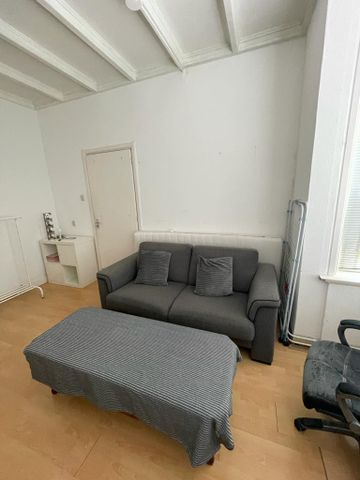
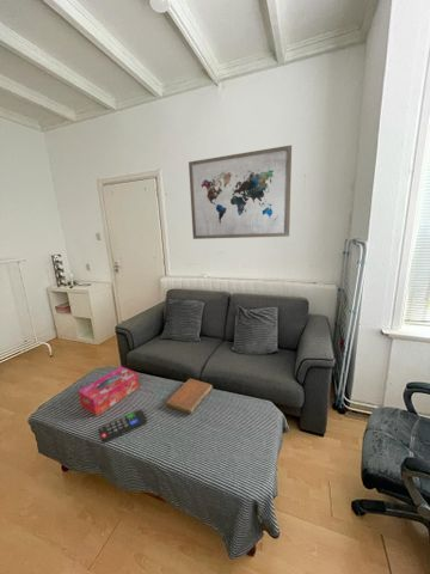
+ notebook [165,378,214,416]
+ wall art [188,144,293,240]
+ remote control [97,409,148,445]
+ tissue box [78,366,141,417]
